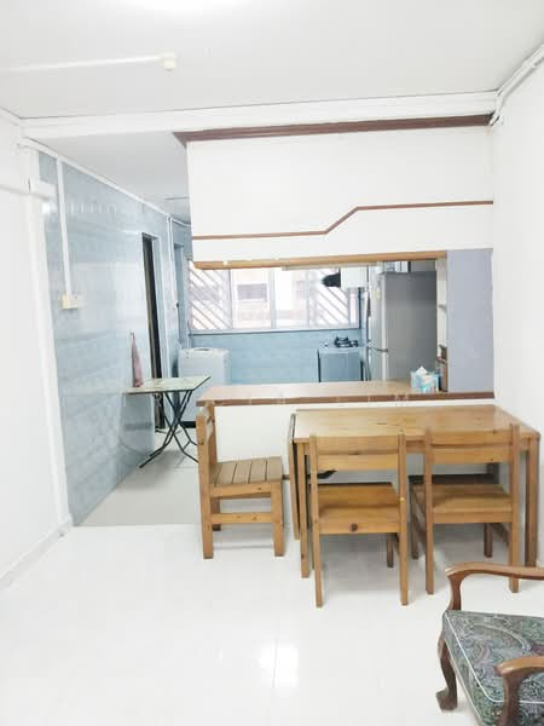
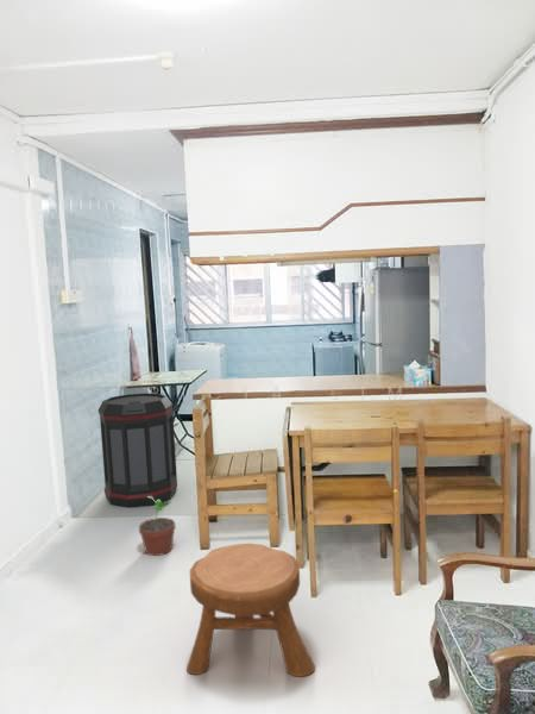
+ stool [185,543,316,678]
+ trash can [97,392,178,509]
+ potted plant [138,496,177,557]
